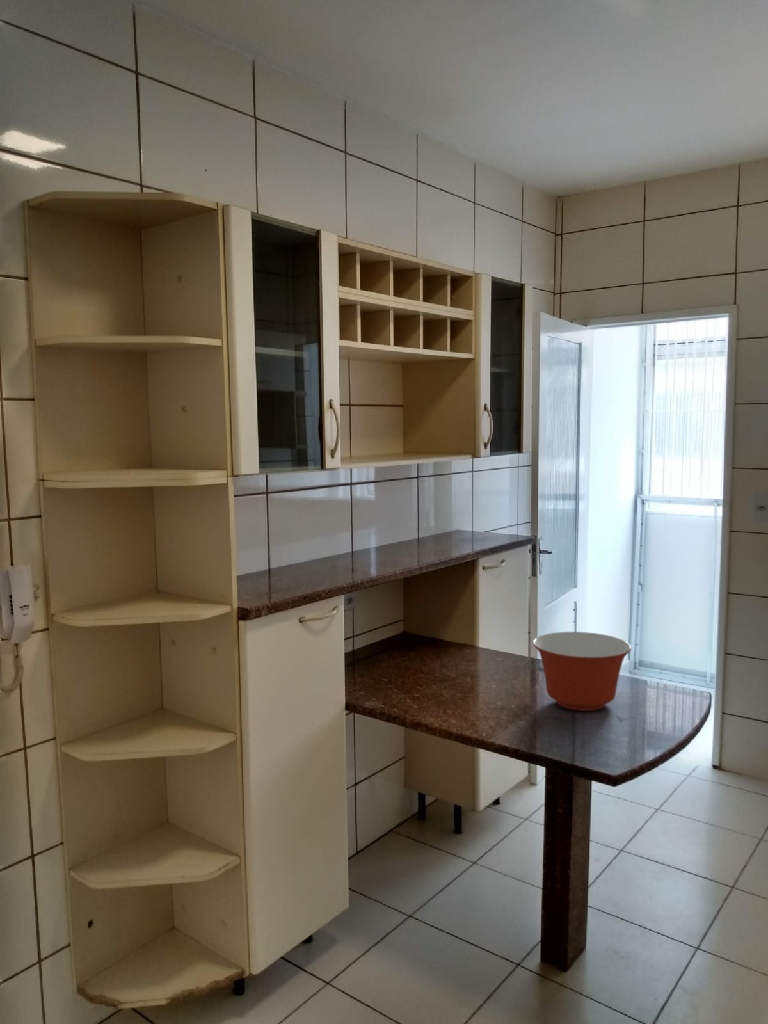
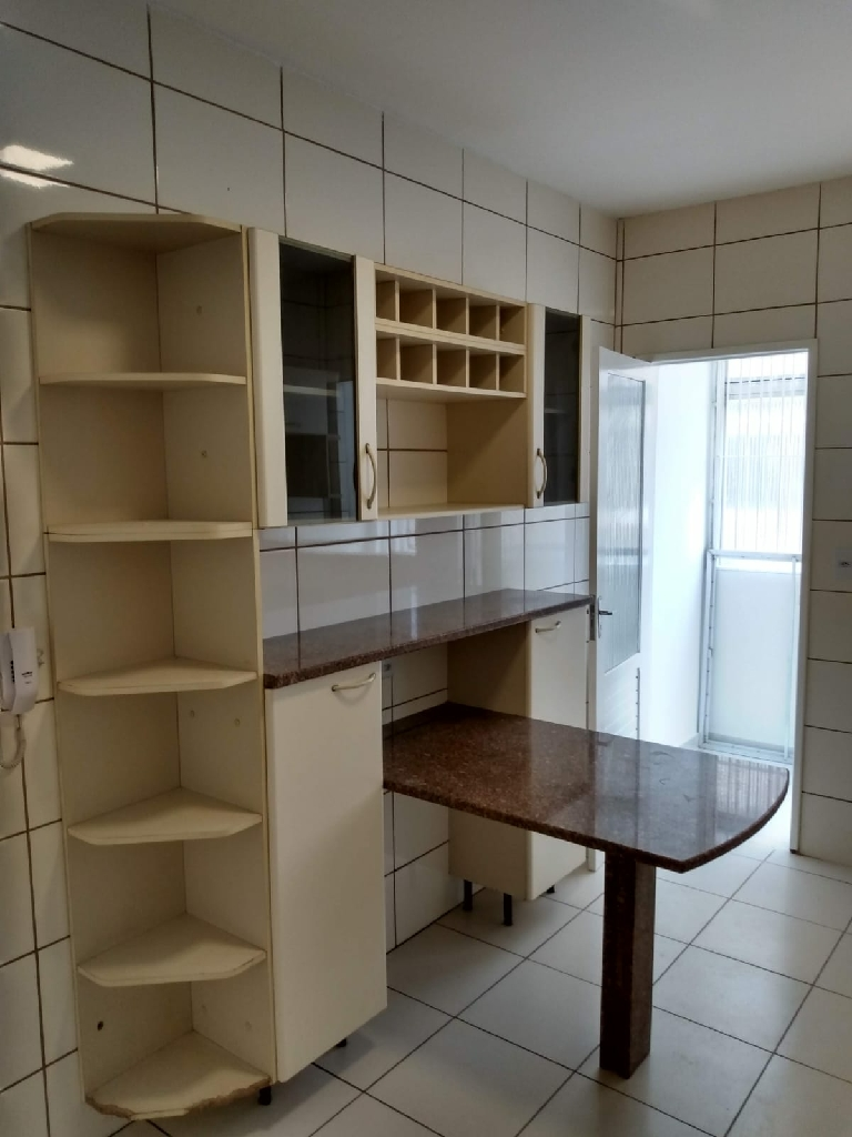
- mixing bowl [532,631,633,712]
